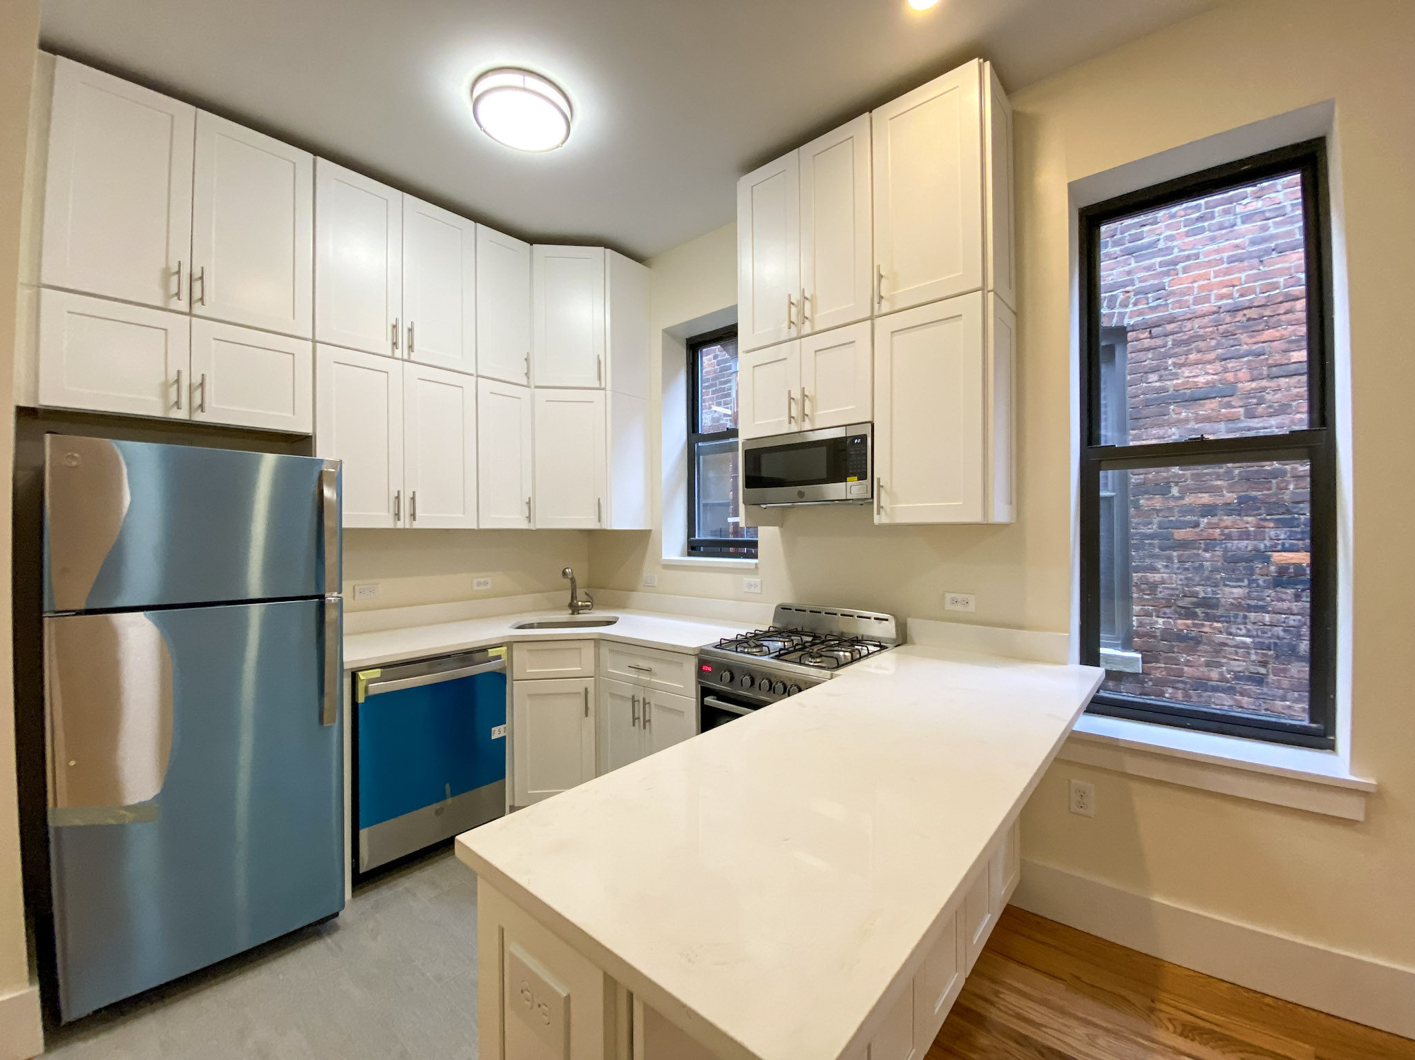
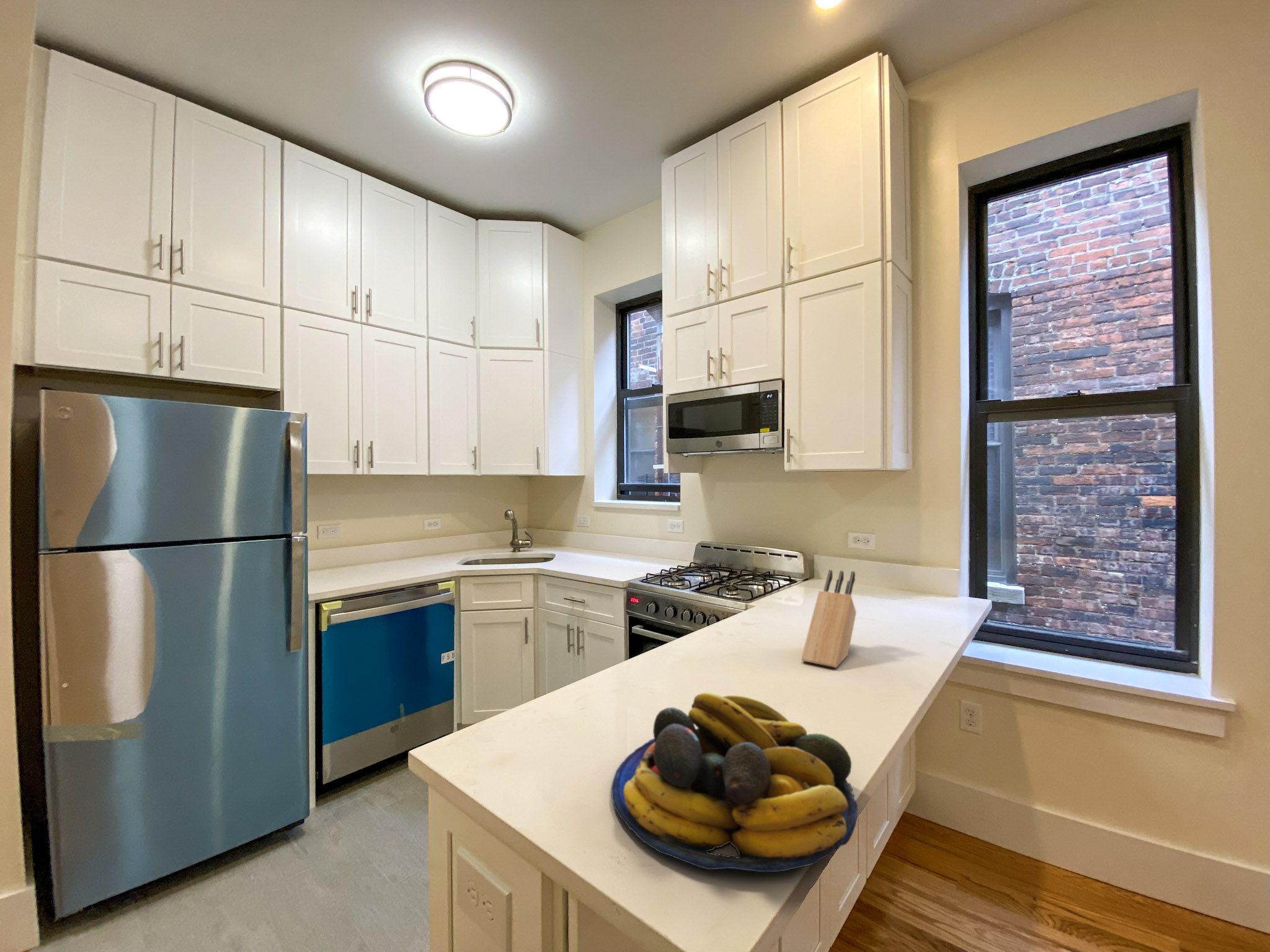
+ fruit bowl [611,692,858,873]
+ knife block [801,569,857,669]
